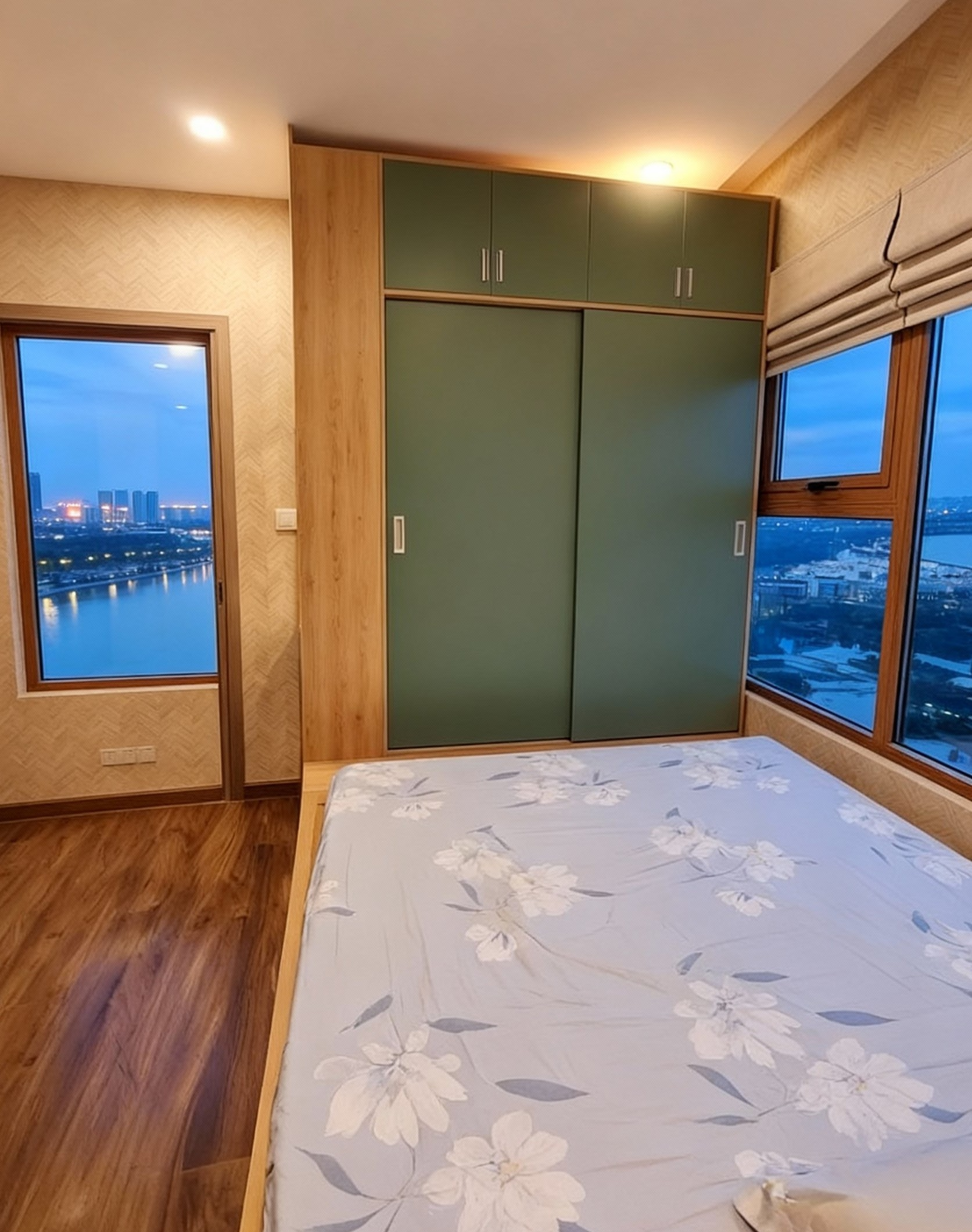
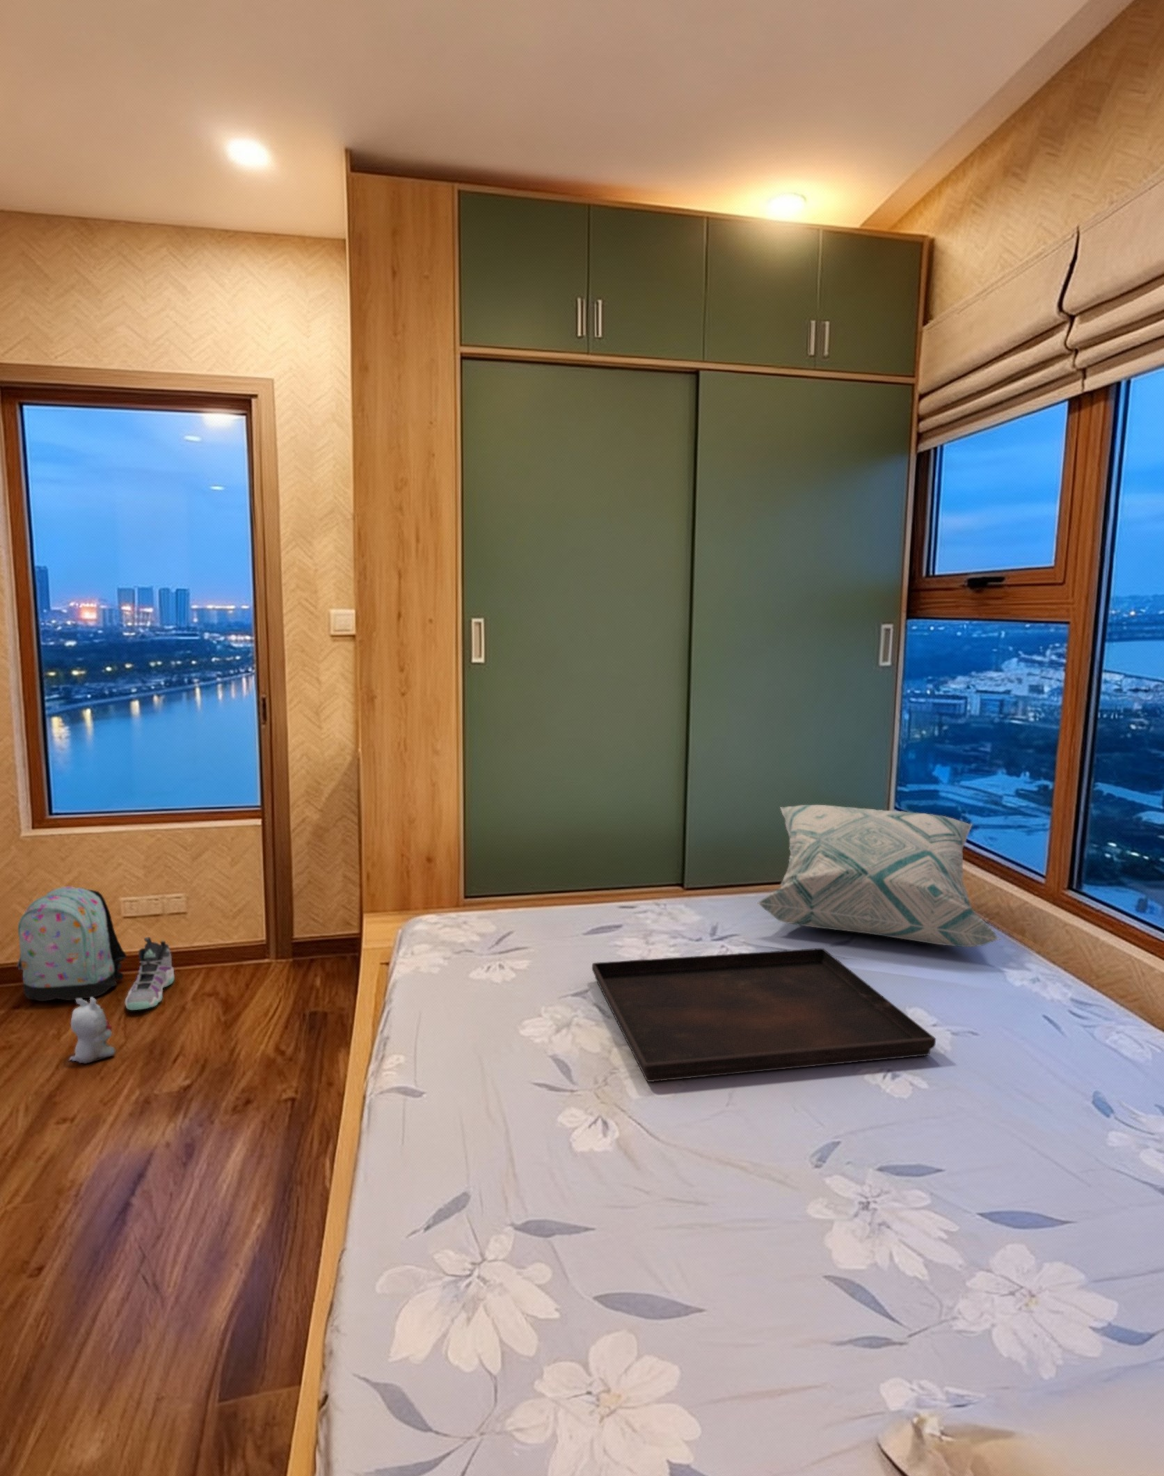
+ serving tray [592,948,936,1083]
+ decorative pillow [754,804,1001,949]
+ backpack [16,885,127,1002]
+ sneaker [125,937,175,1011]
+ plush toy [68,998,117,1065]
